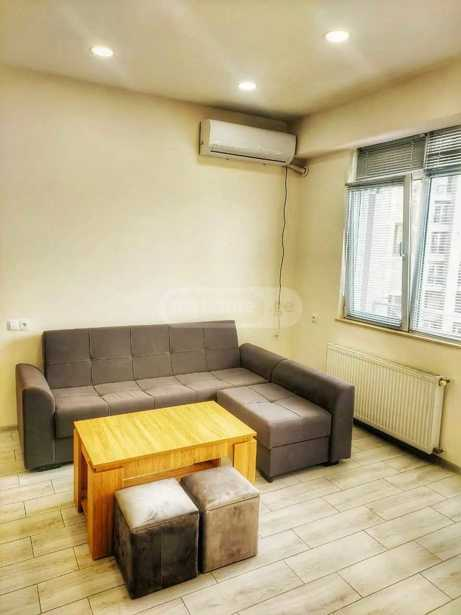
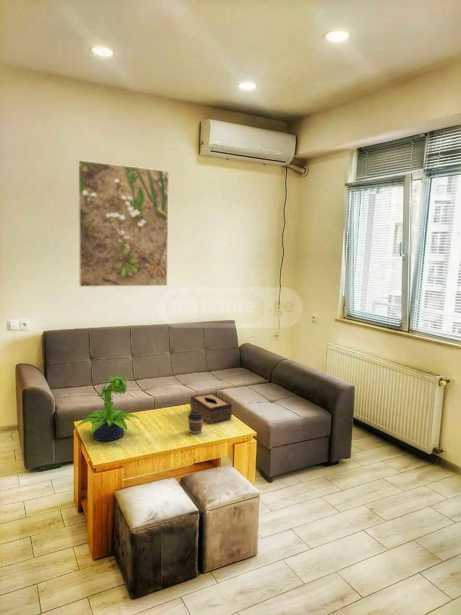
+ coffee cup [187,410,204,435]
+ tissue box [189,392,233,425]
+ potted plant [74,375,140,442]
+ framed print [77,159,170,288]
